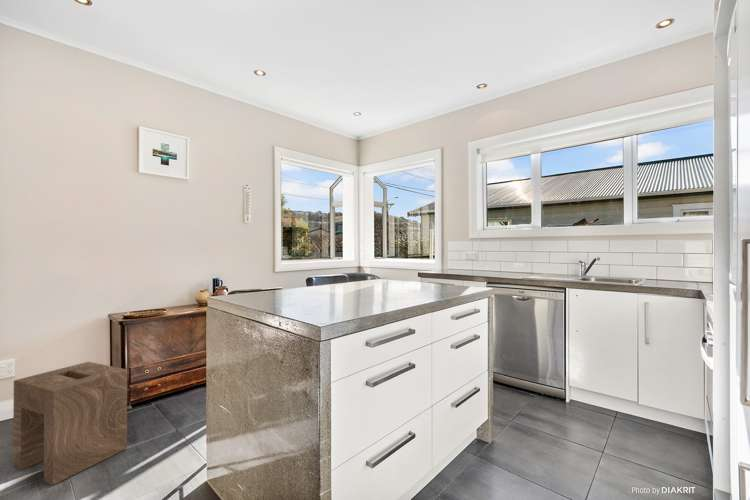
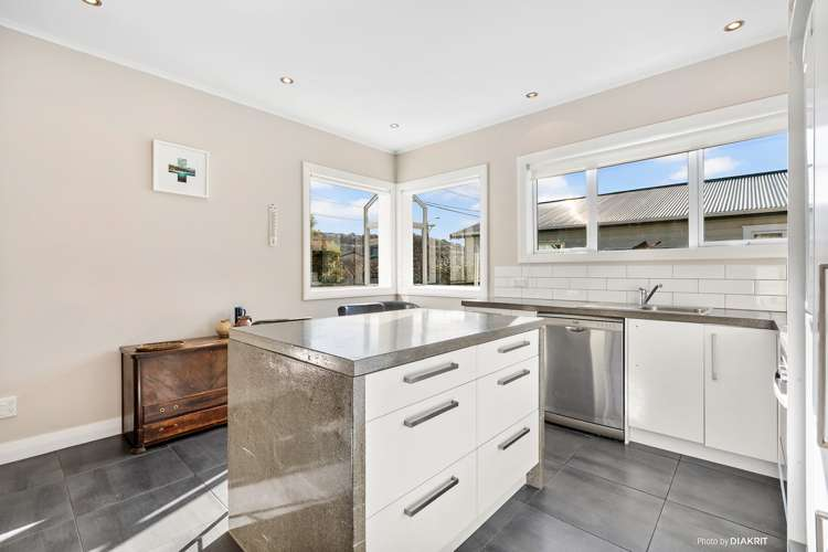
- stool [12,361,128,486]
